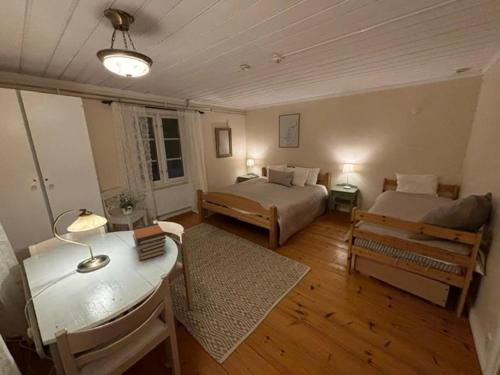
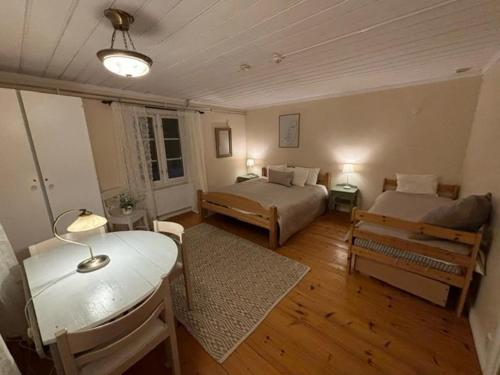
- book stack [131,222,167,261]
